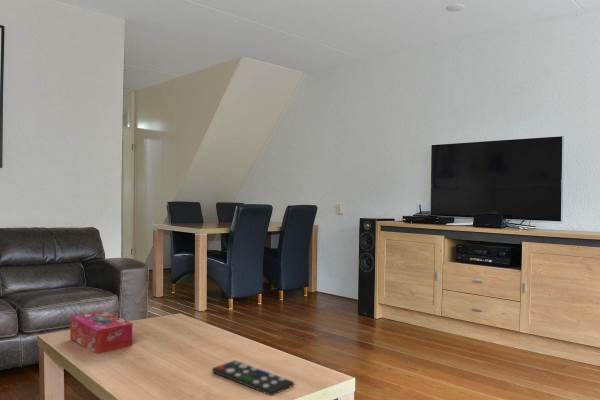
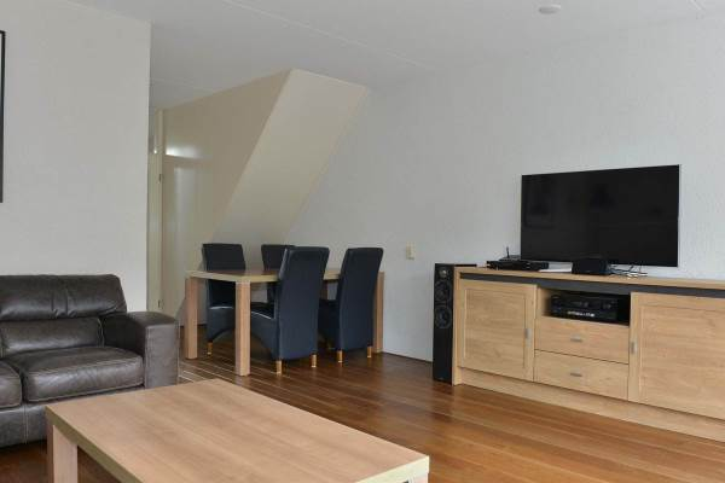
- remote control [211,359,295,397]
- tissue box [69,310,133,355]
